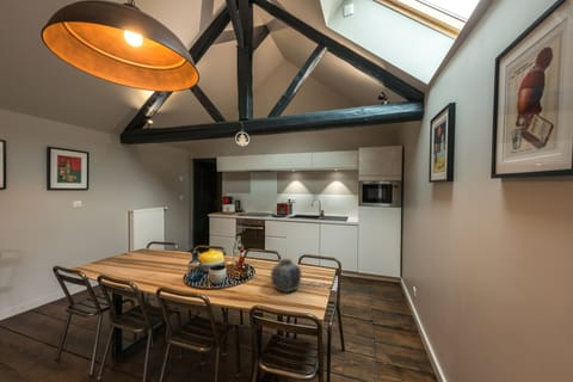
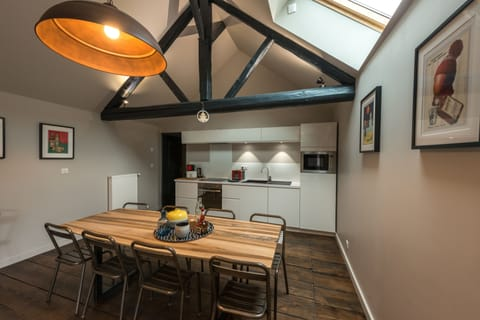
- vase [270,258,302,294]
